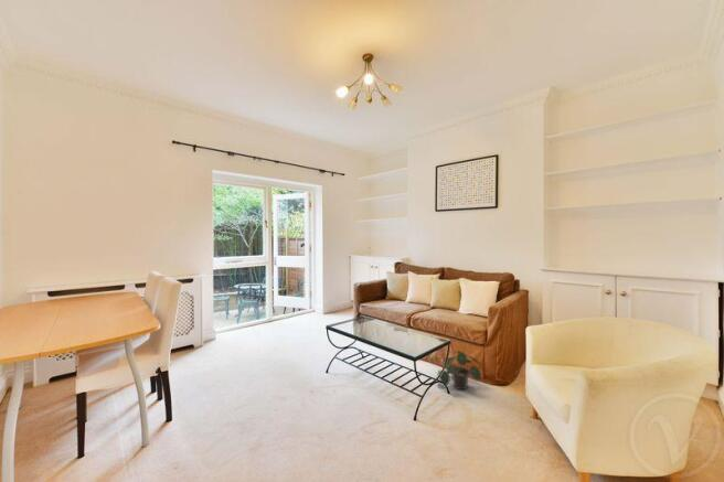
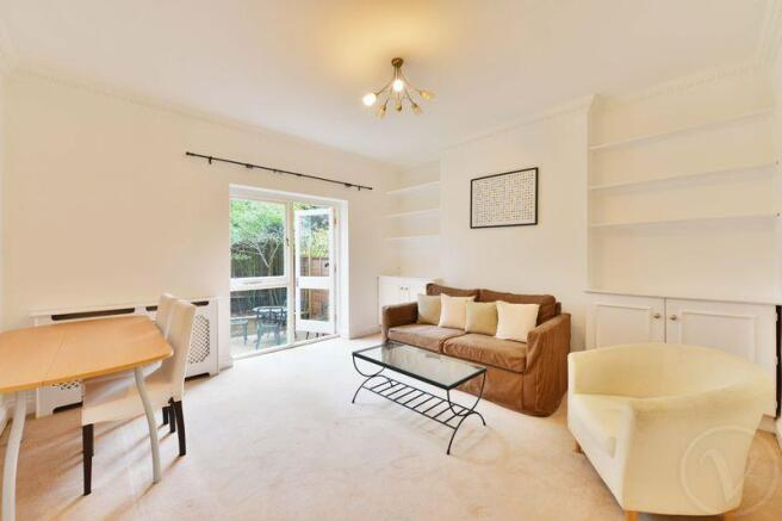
- potted plant [436,350,482,390]
